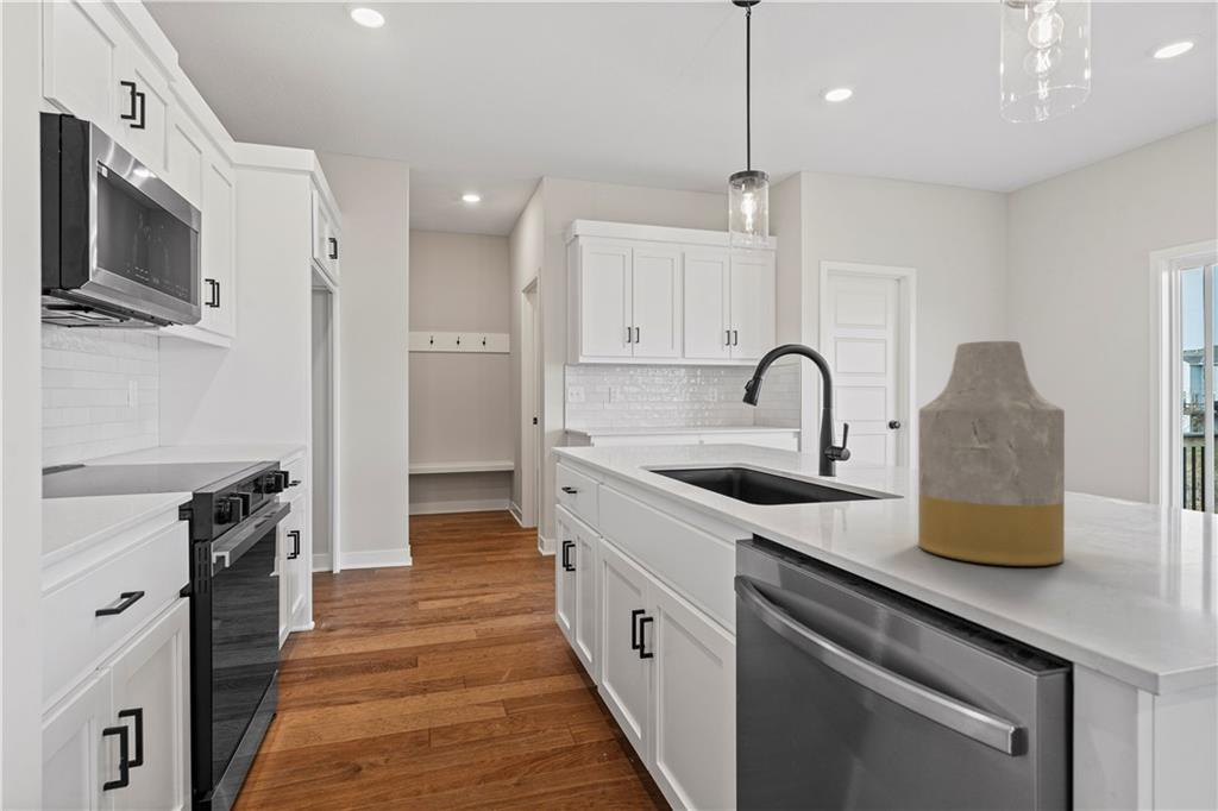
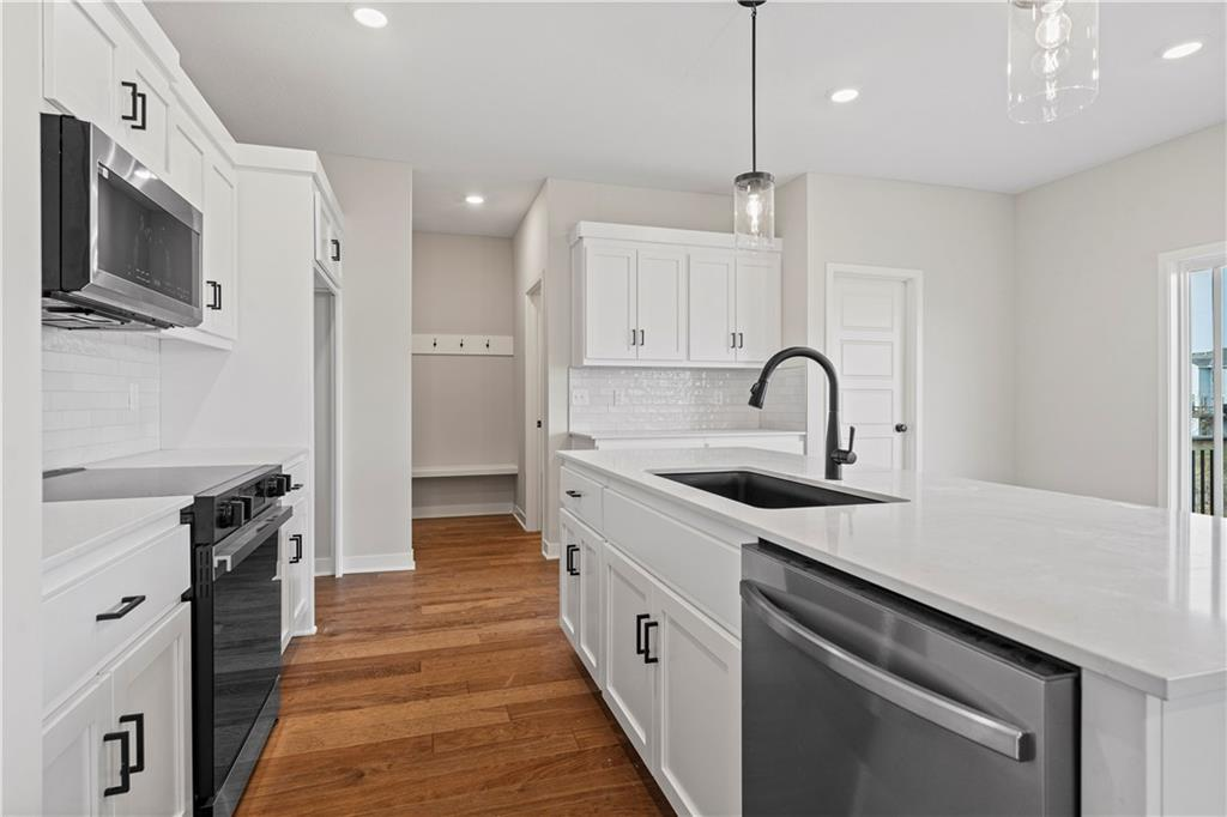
- vase [917,340,1066,567]
